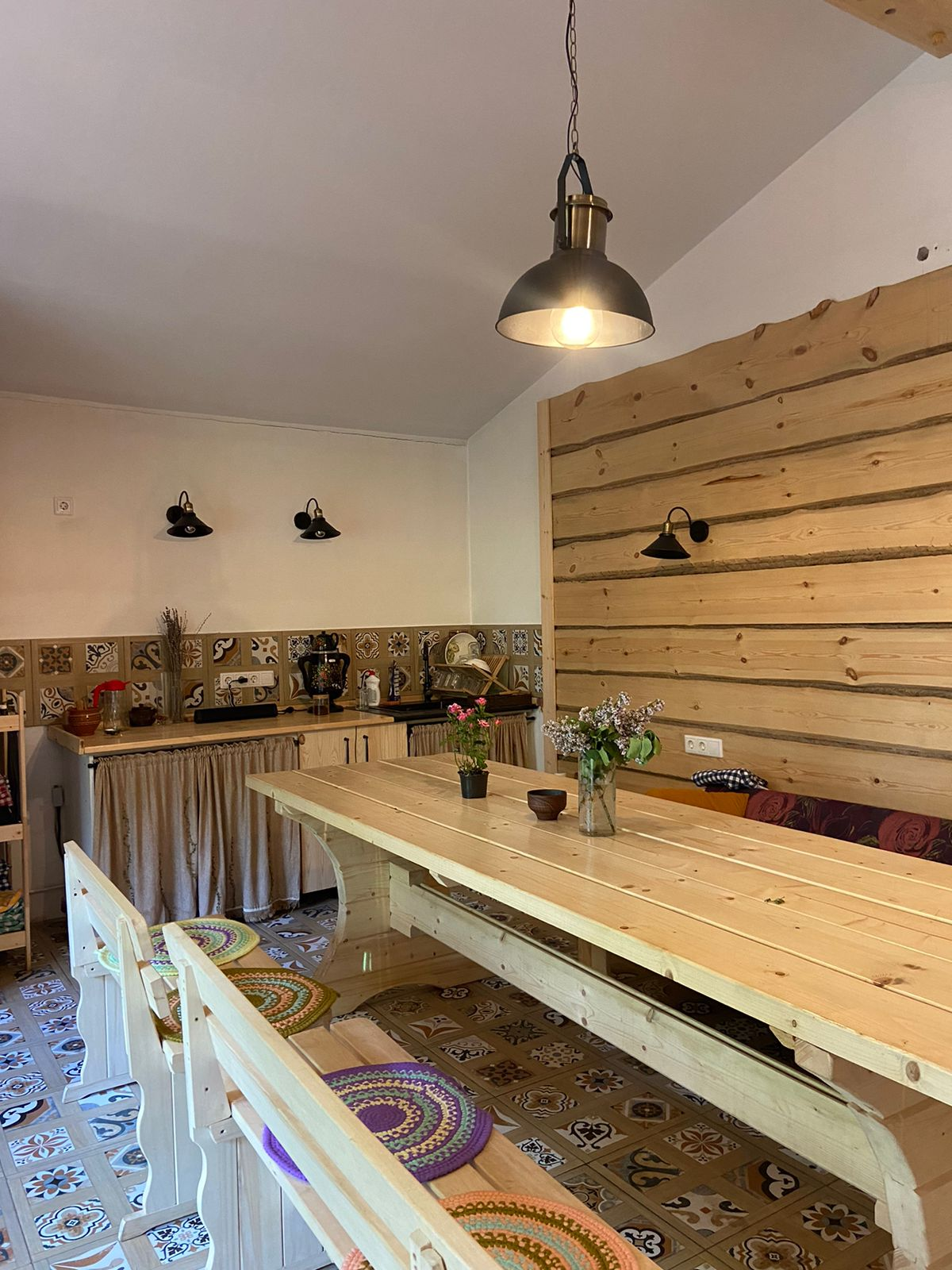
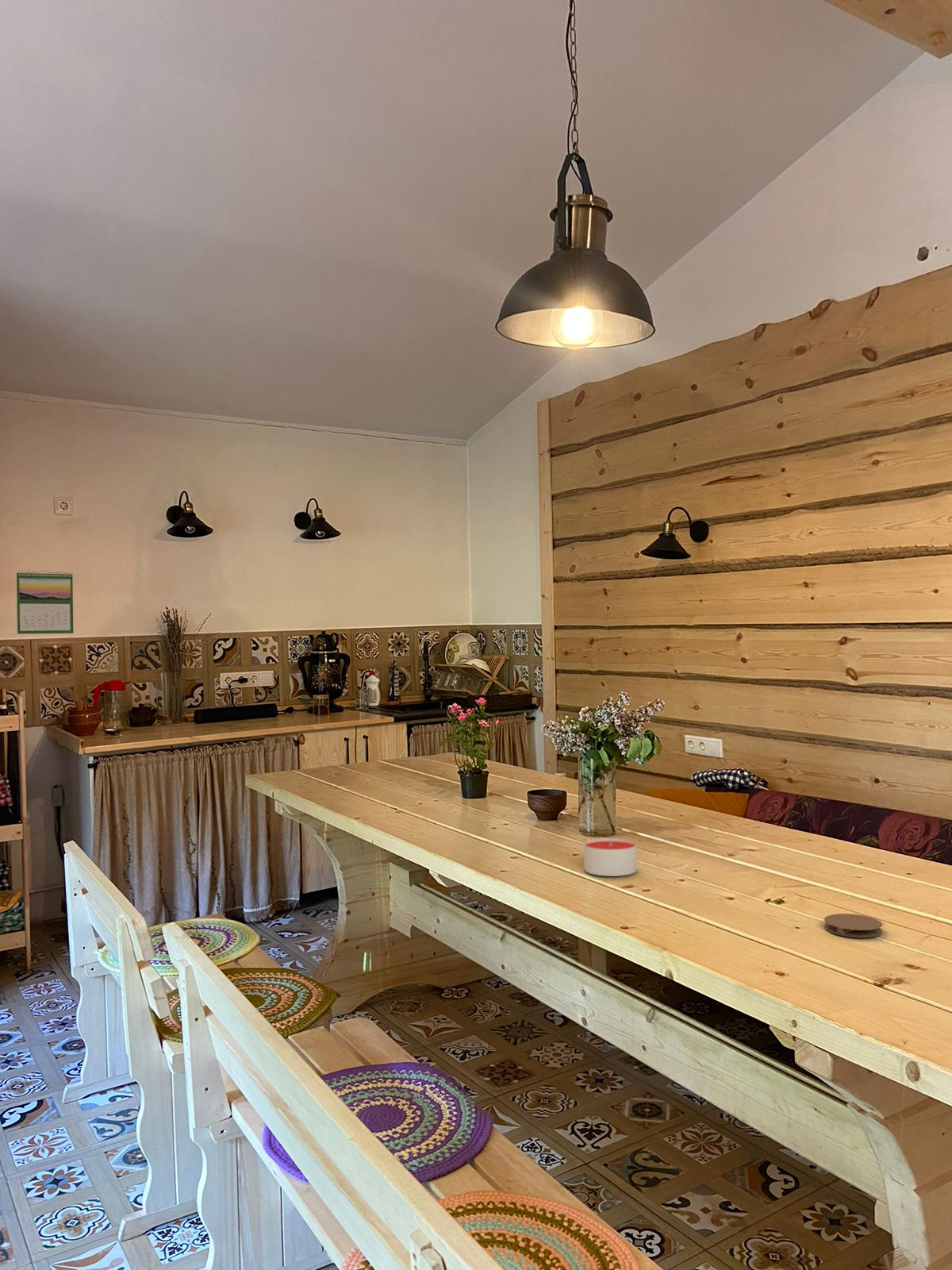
+ calendar [16,570,74,635]
+ candle [583,837,638,877]
+ coaster [823,913,883,938]
